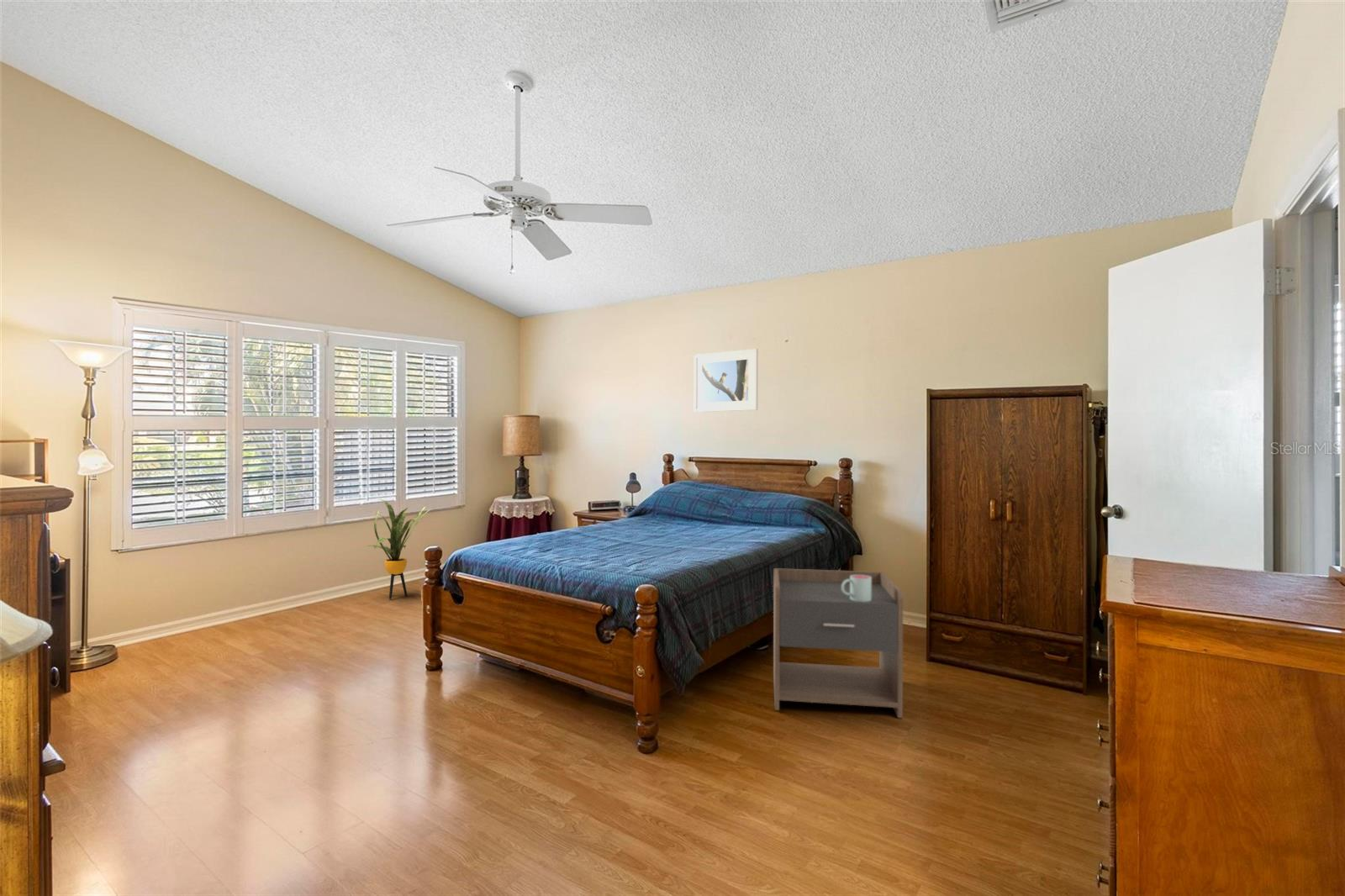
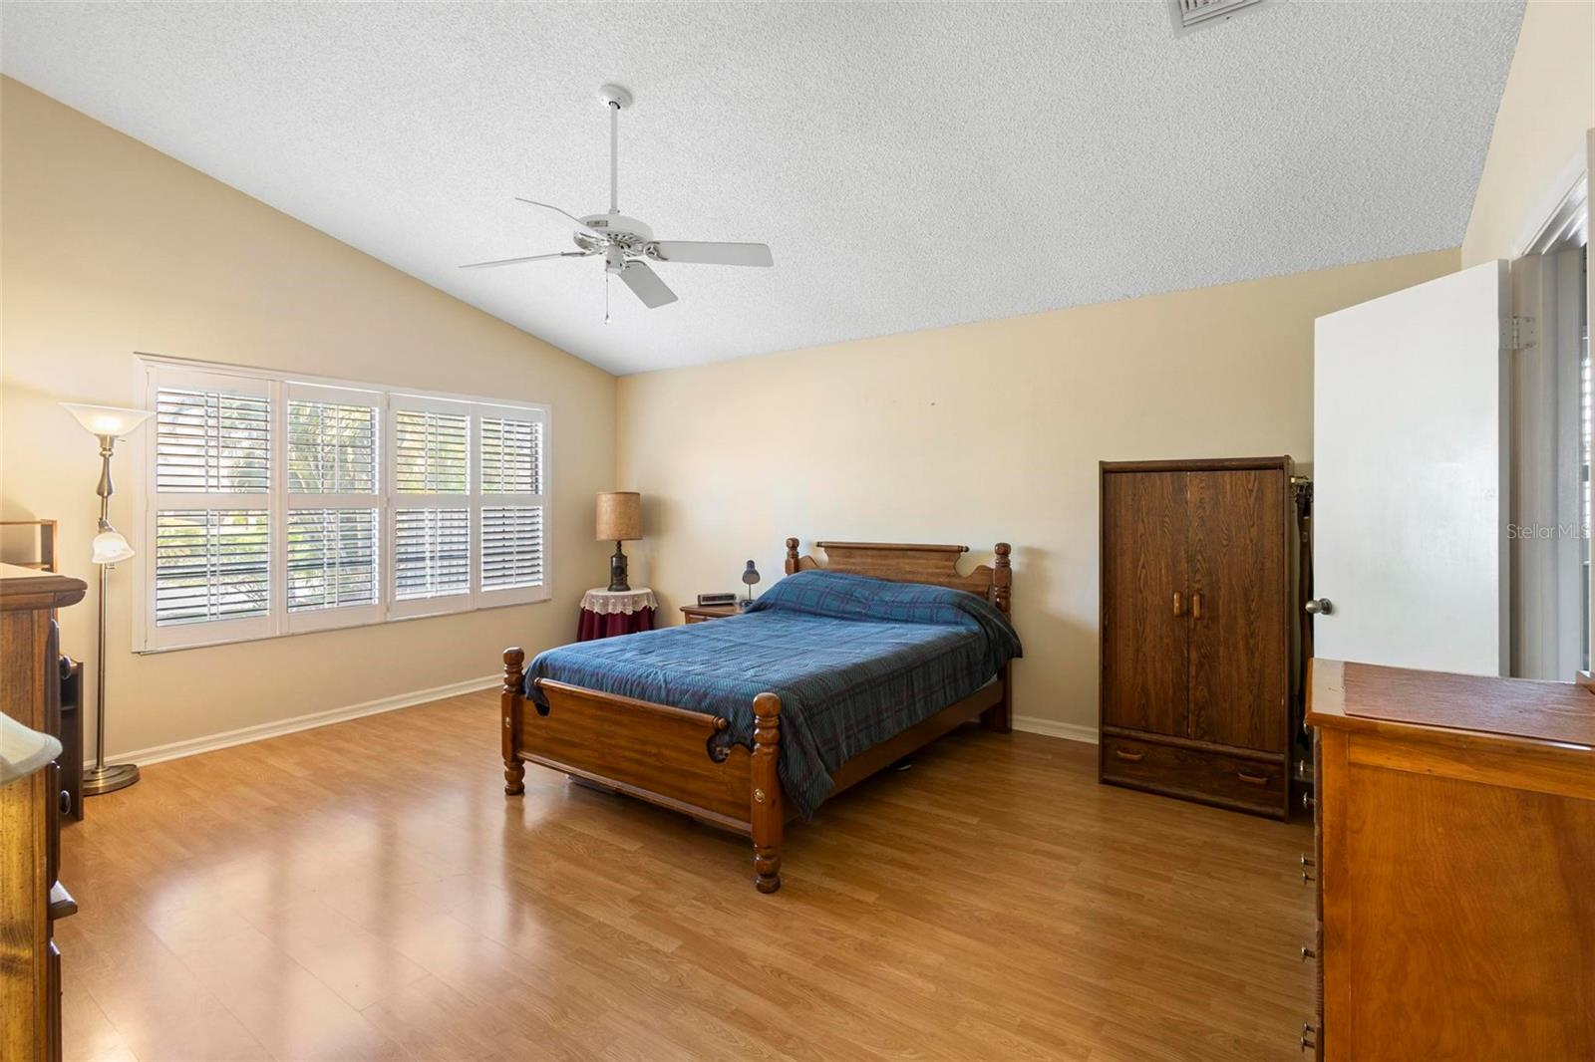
- house plant [364,498,435,600]
- mug [841,575,872,602]
- nightstand [773,567,904,719]
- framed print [694,348,759,413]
